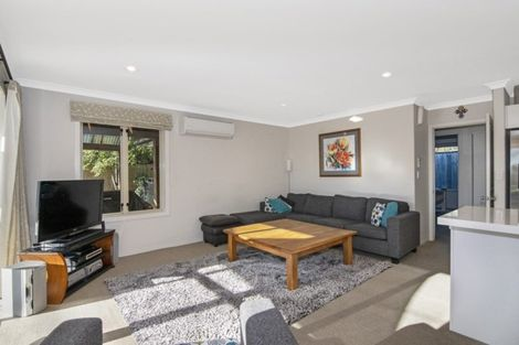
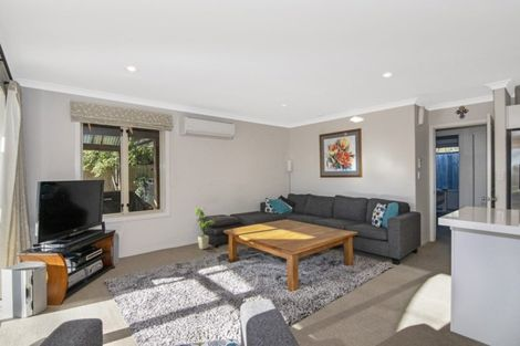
+ house plant [194,207,216,250]
